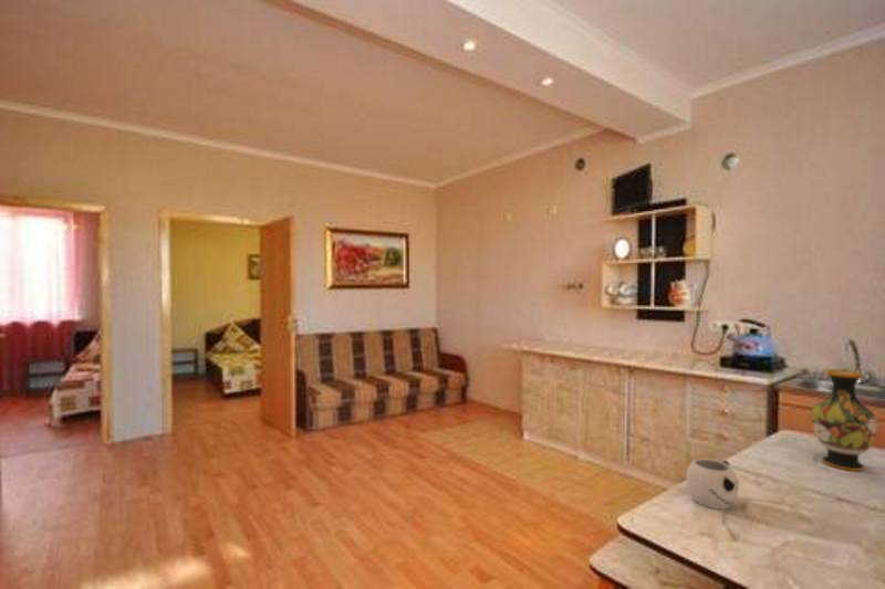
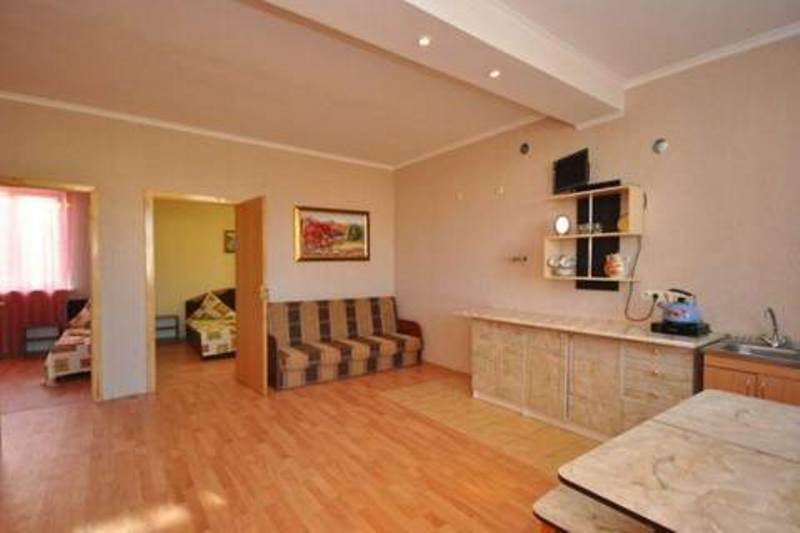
- vase [810,368,878,472]
- mug [685,457,740,511]
